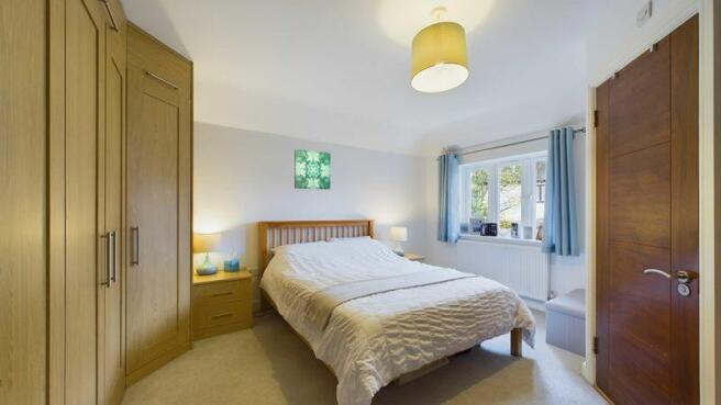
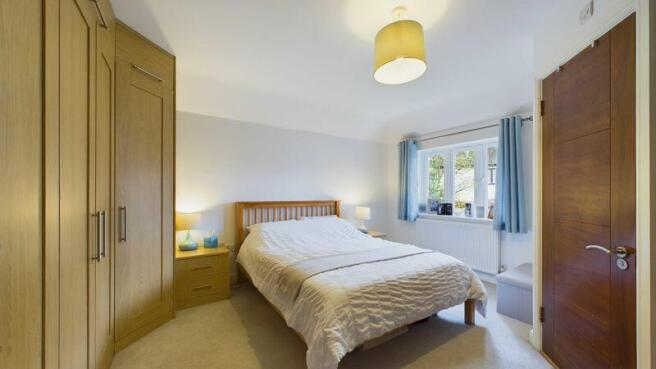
- wall art [293,148,332,191]
